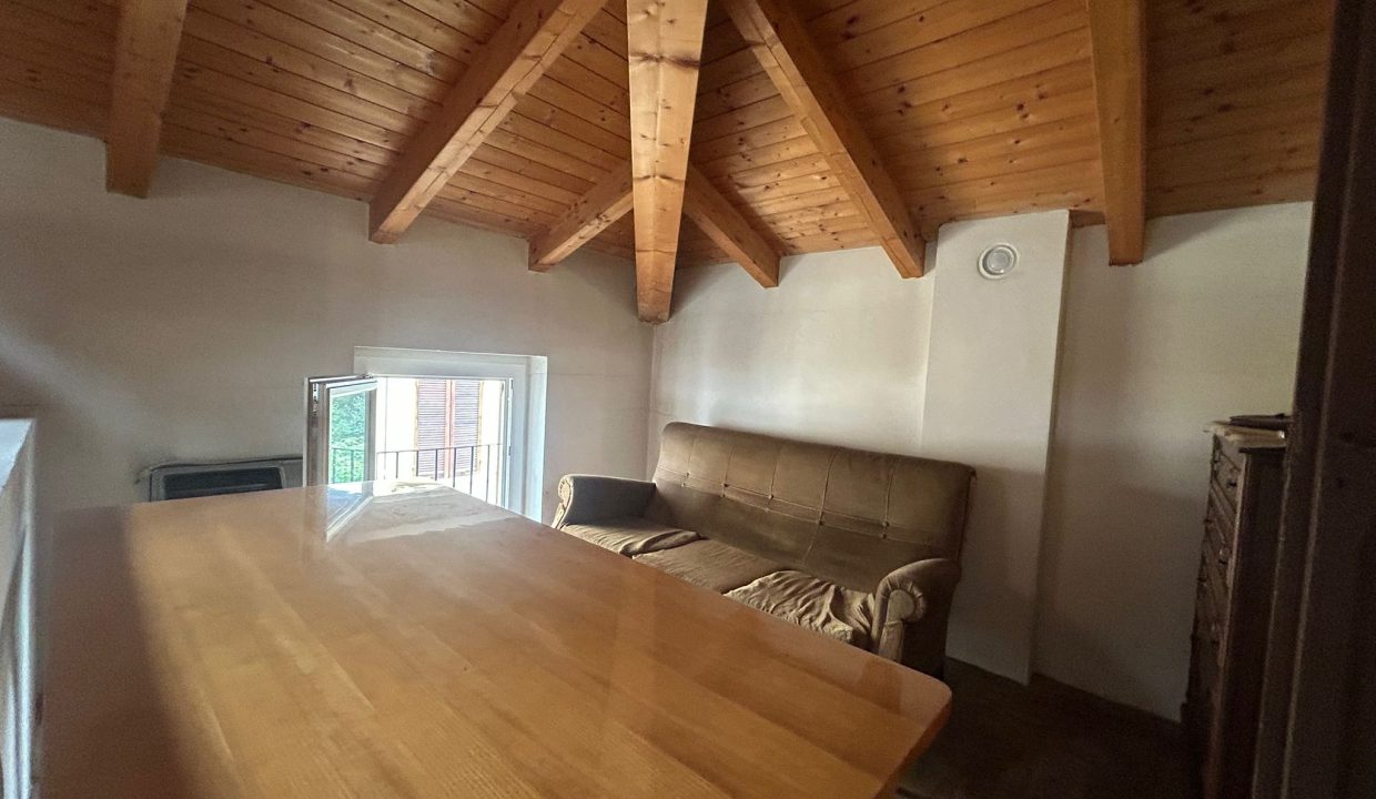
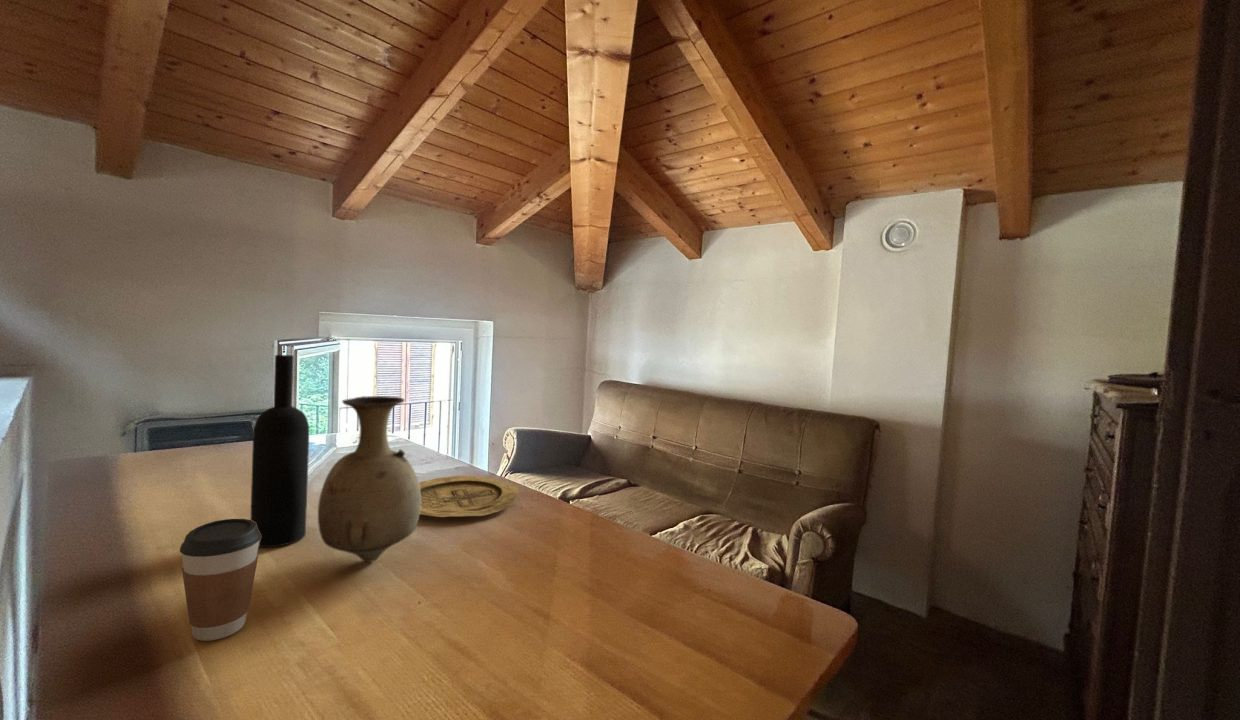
+ vase [317,395,421,563]
+ coffee cup [179,518,261,642]
+ plate [418,475,519,518]
+ wine bottle [250,354,310,548]
